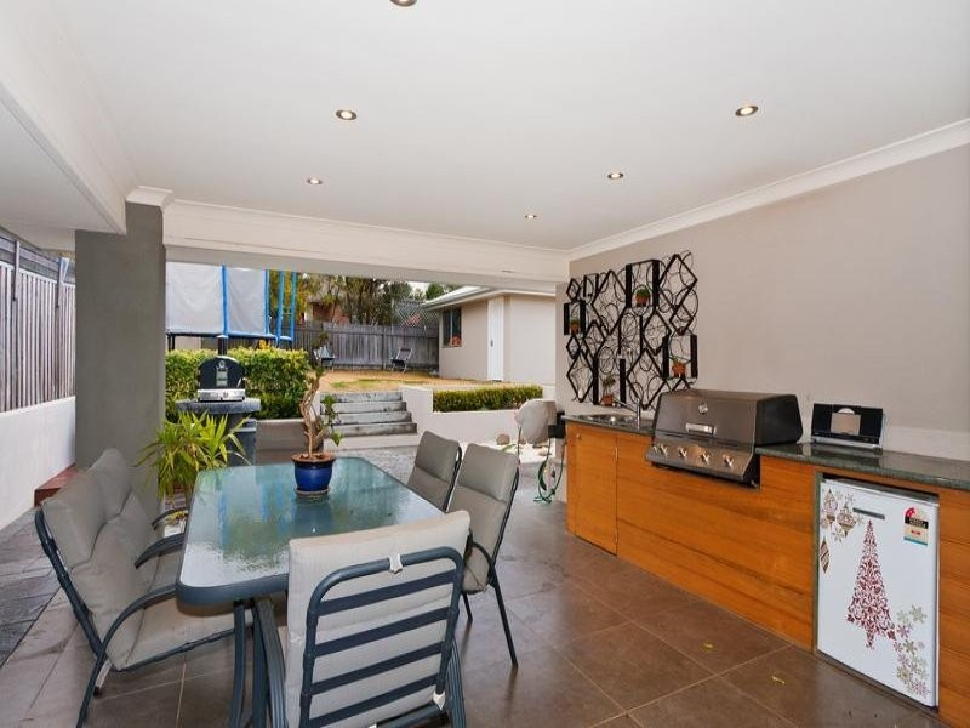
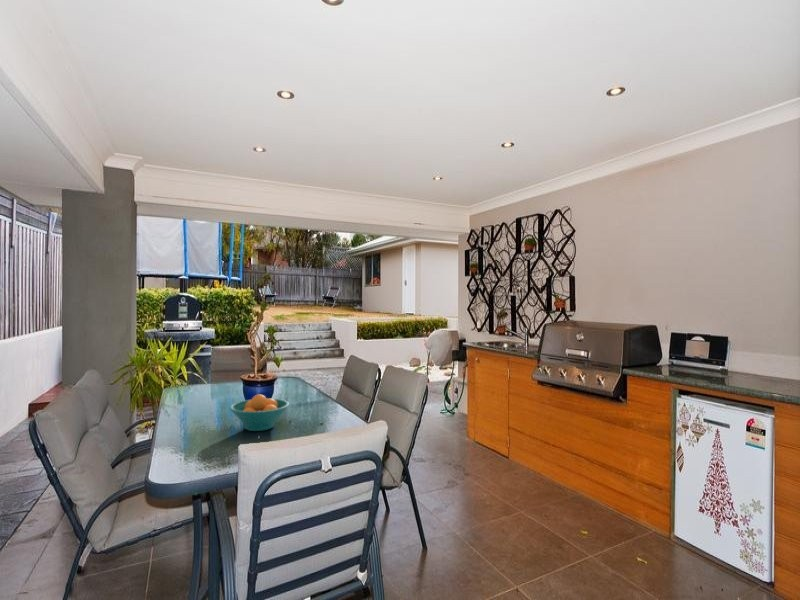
+ fruit bowl [228,394,290,432]
